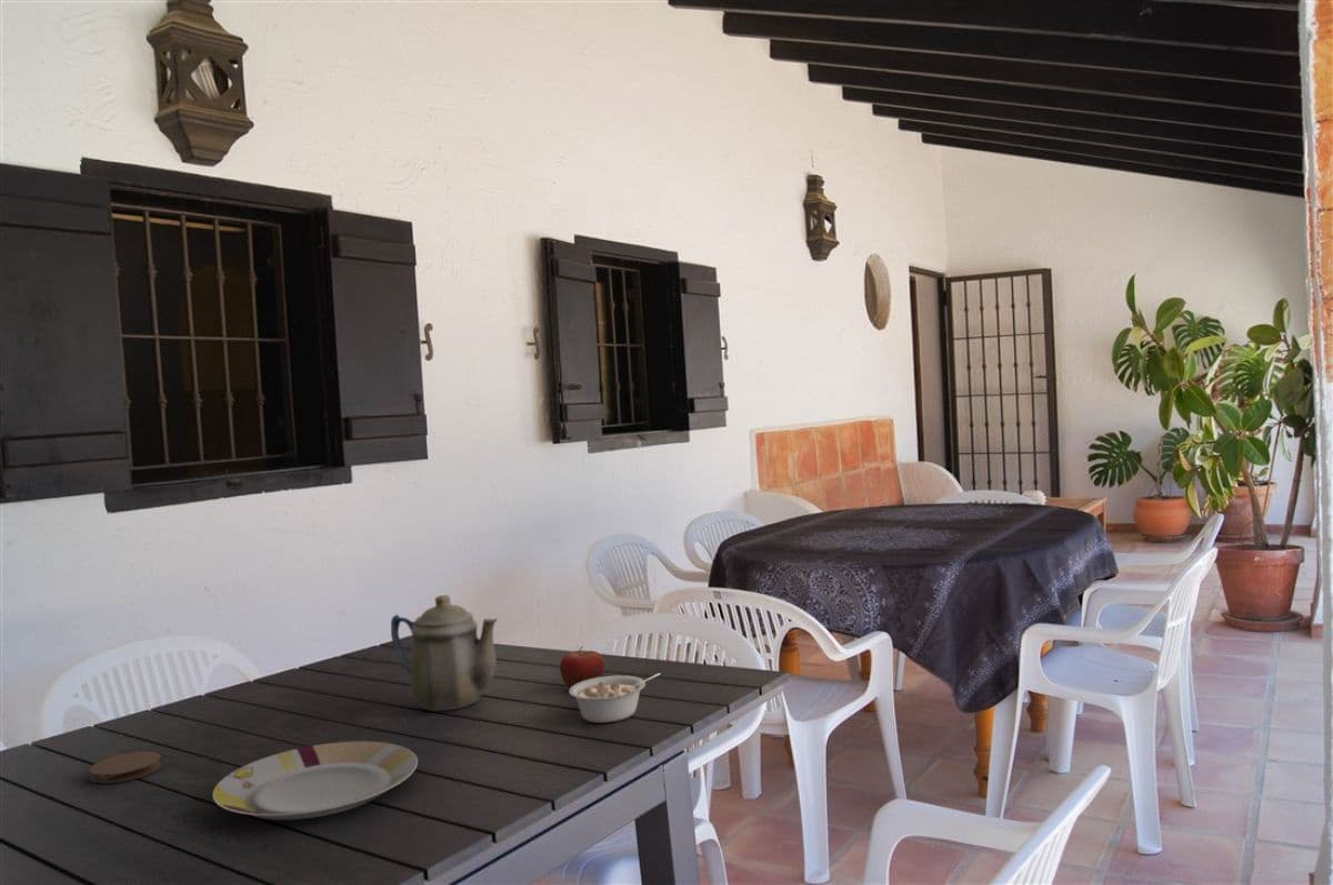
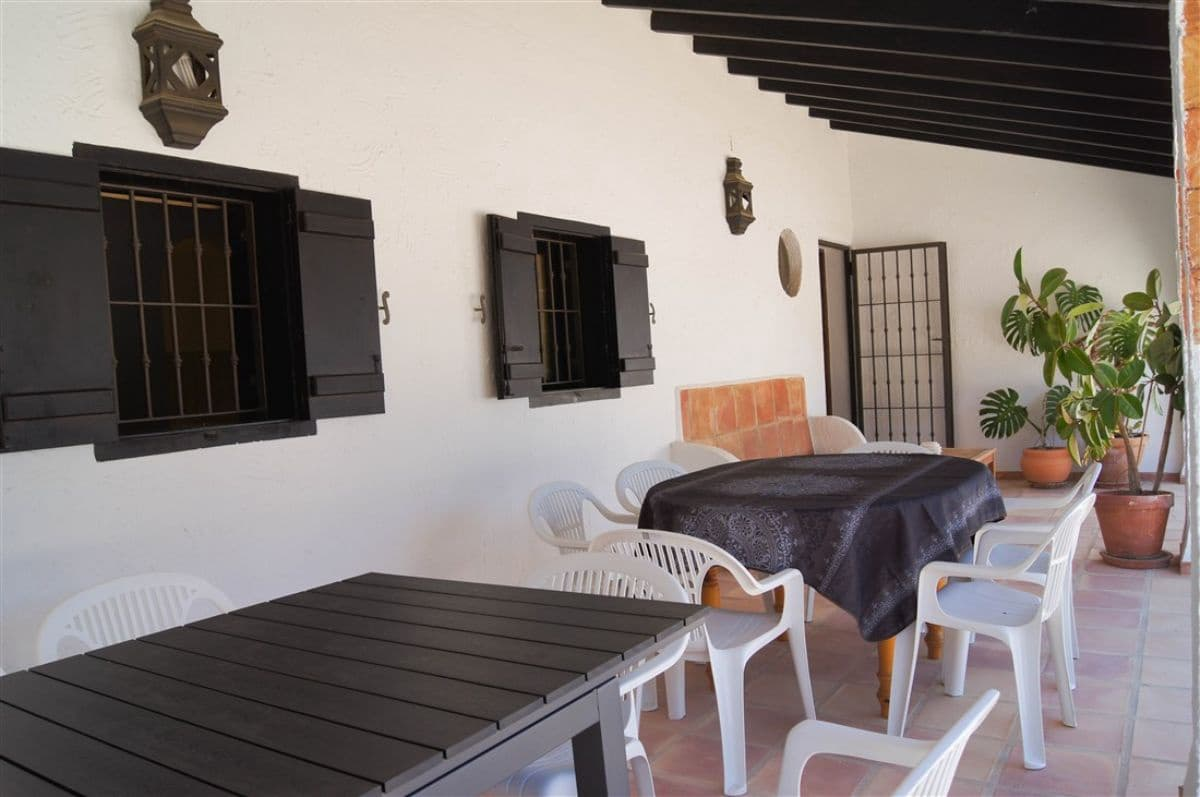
- coaster [89,751,162,784]
- fruit [559,645,607,688]
- teapot [390,594,499,712]
- legume [568,672,661,724]
- plate [211,741,419,821]
